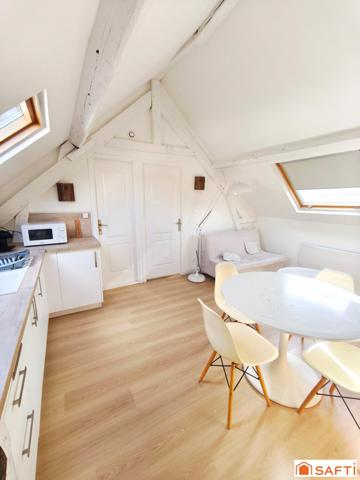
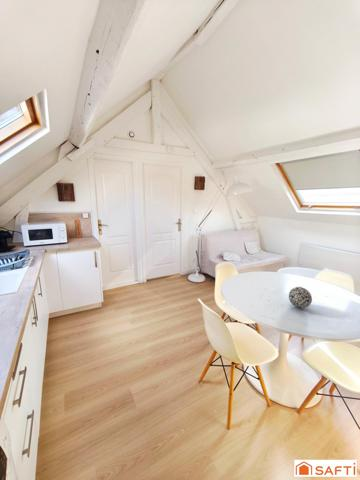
+ decorative ball [288,285,313,309]
